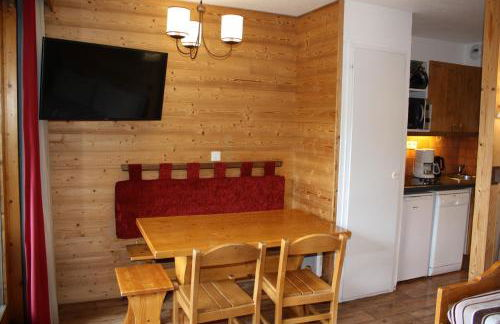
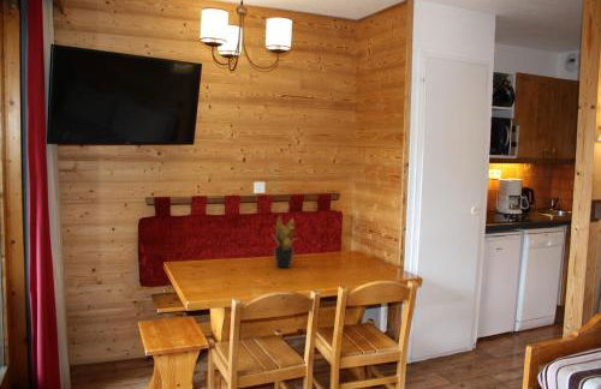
+ potted plant [270,215,299,269]
